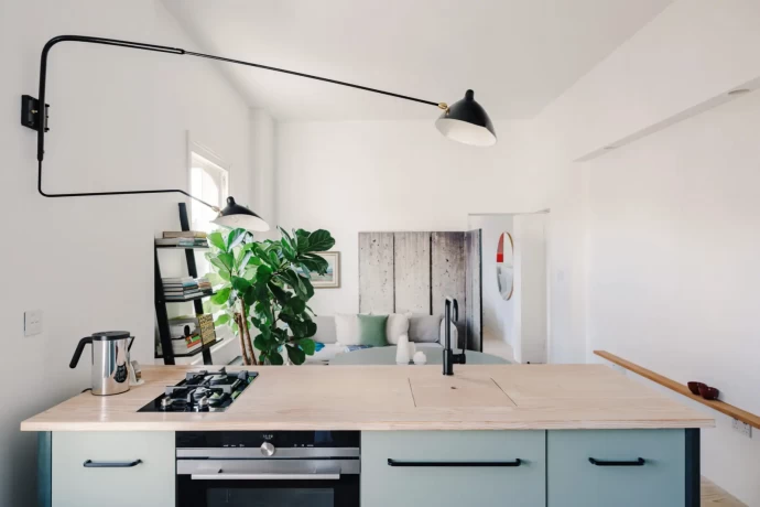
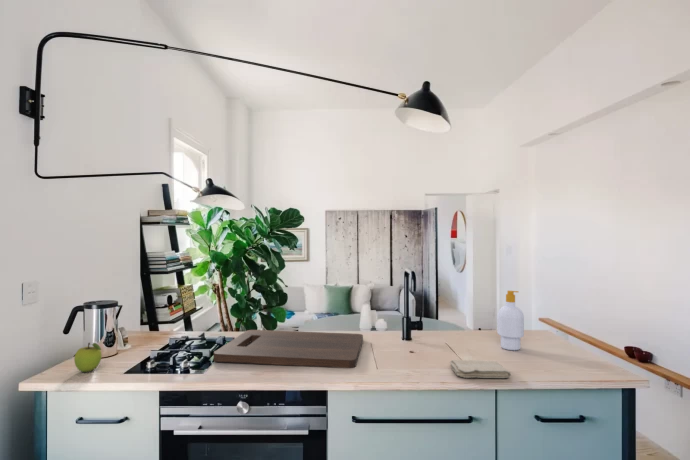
+ cutting board [213,329,364,369]
+ washcloth [449,359,512,379]
+ soap bottle [496,290,525,351]
+ fruit [73,342,102,373]
